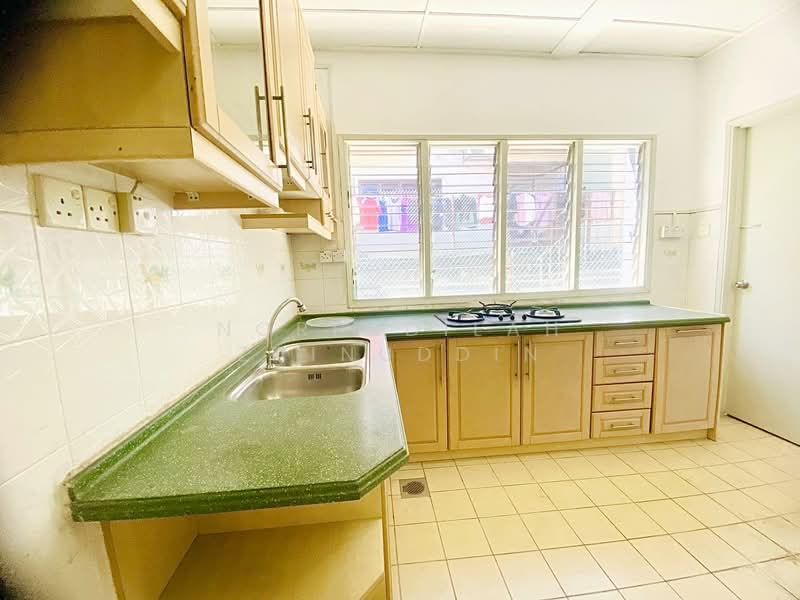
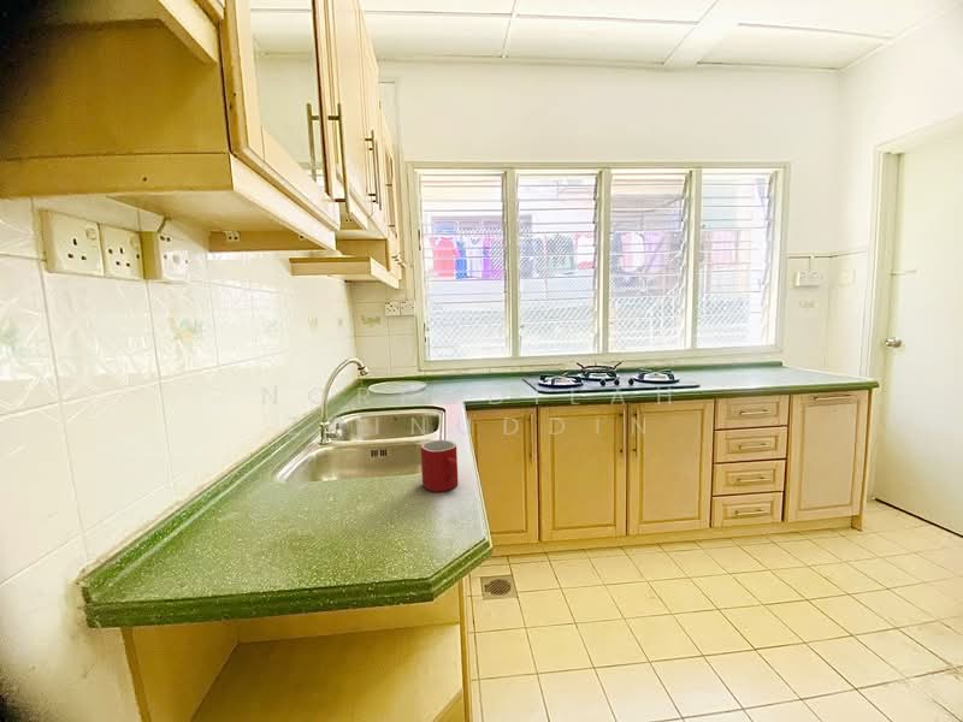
+ mug [420,439,459,493]
